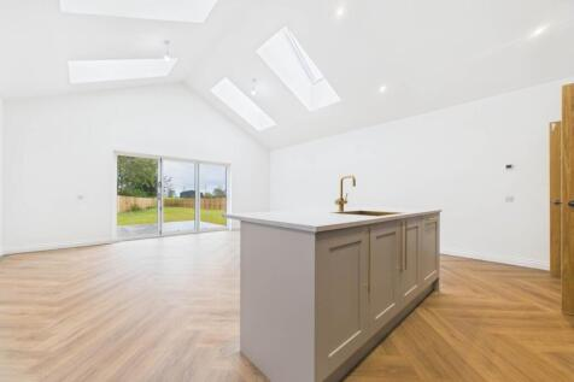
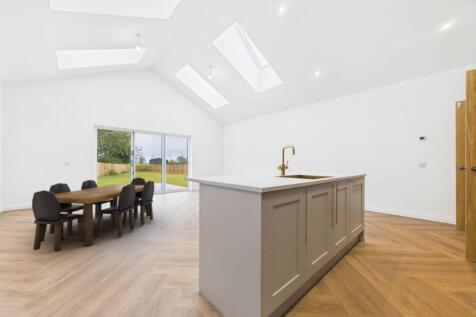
+ dining table [31,176,155,252]
